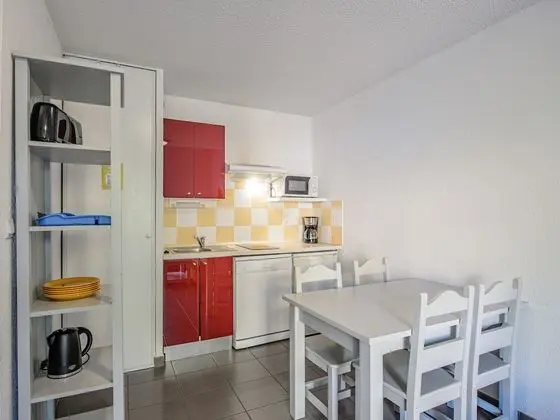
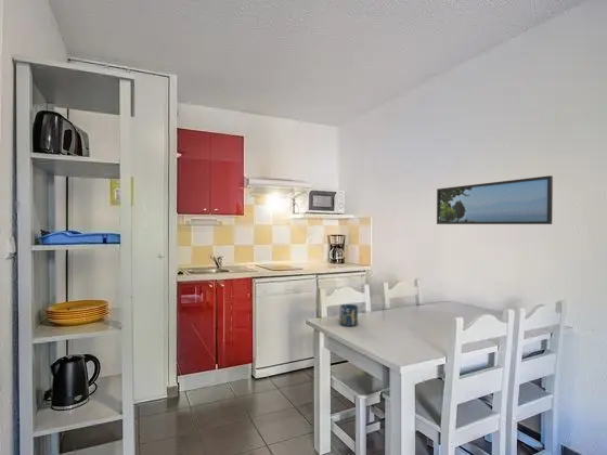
+ cup [338,303,359,327]
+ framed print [436,174,554,225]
